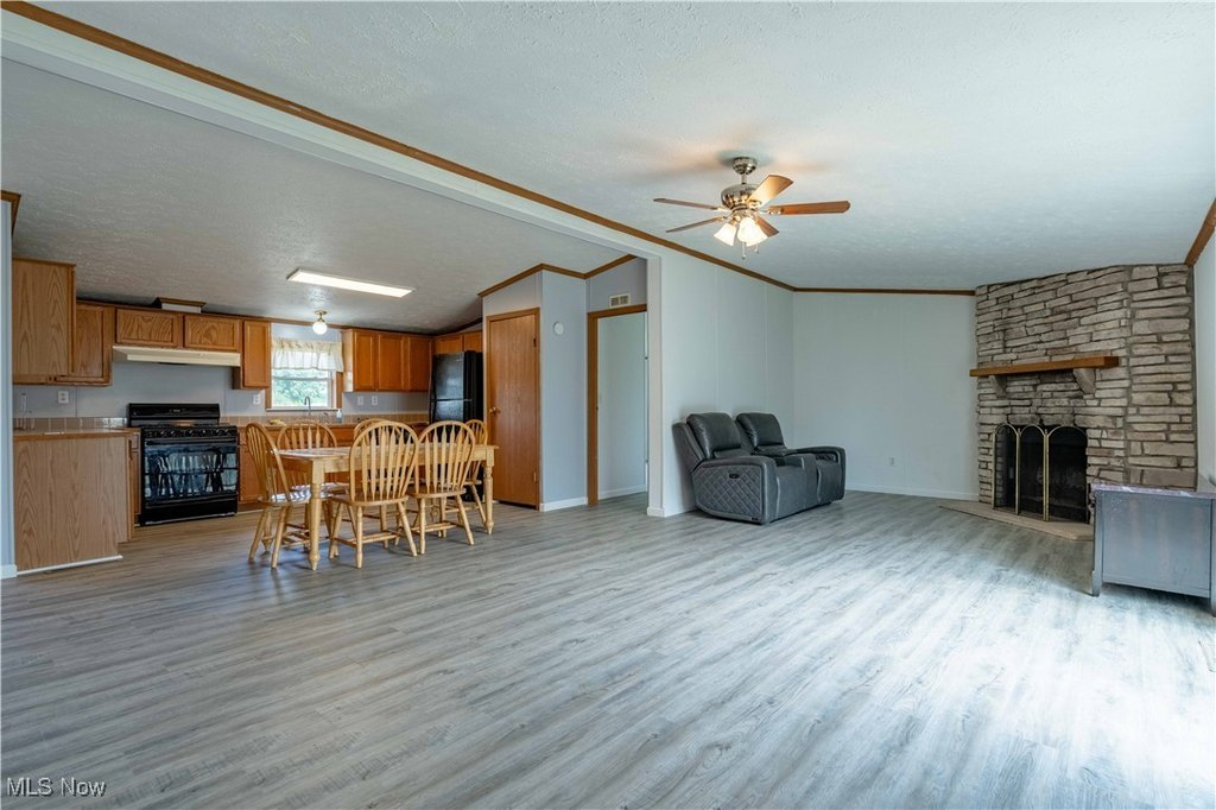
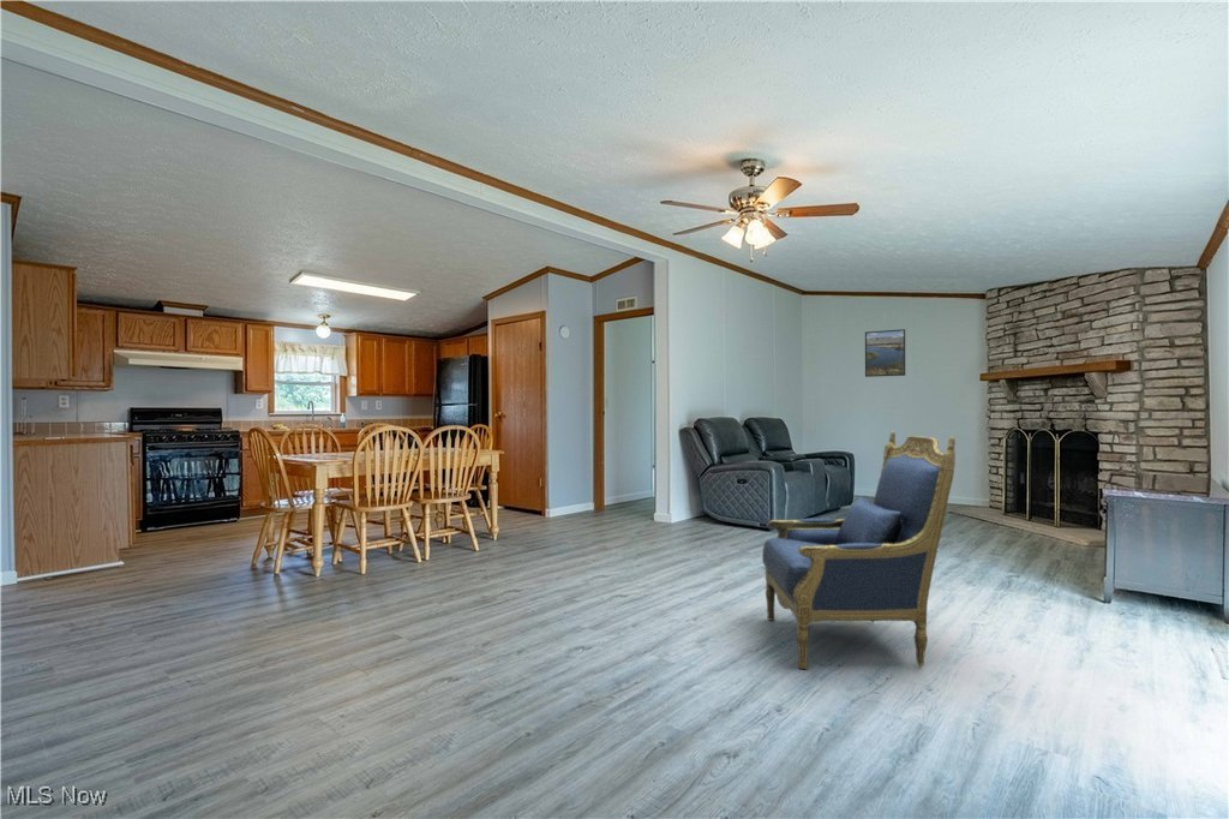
+ armchair [761,430,957,670]
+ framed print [864,328,906,378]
